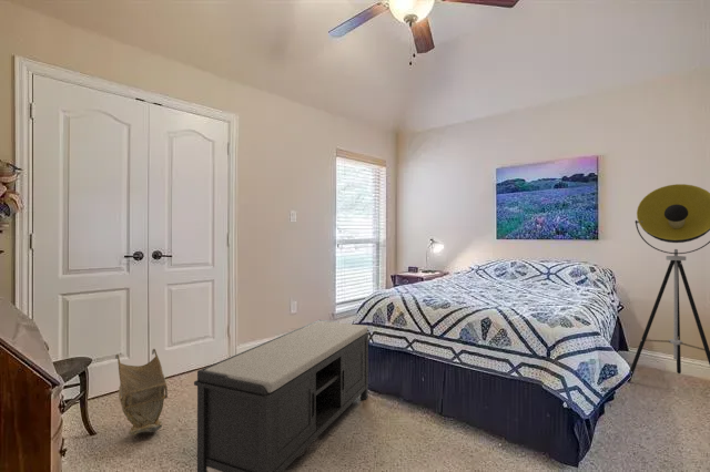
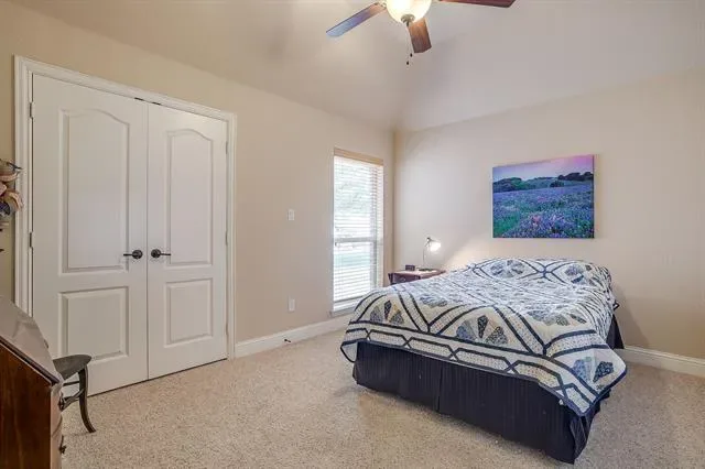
- floor lamp [627,183,710,382]
- bag [114,348,169,437]
- bench [193,319,372,472]
